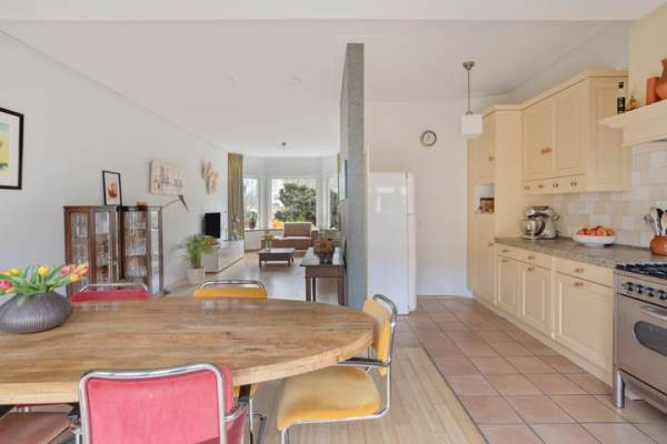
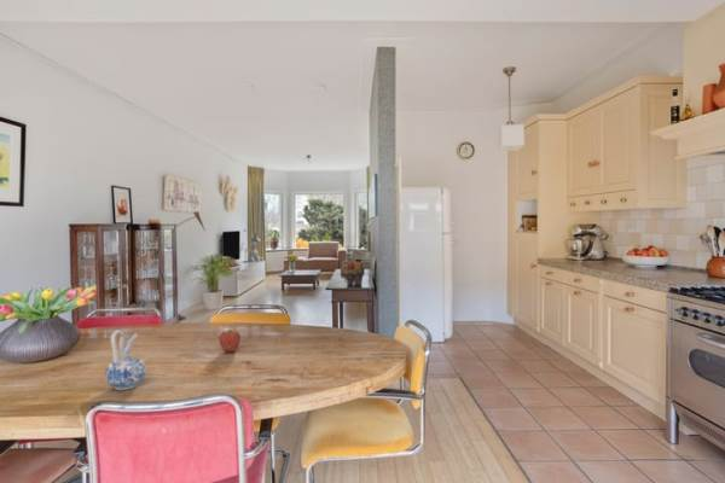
+ ceramic pitcher [104,328,147,391]
+ fruit [218,325,242,354]
